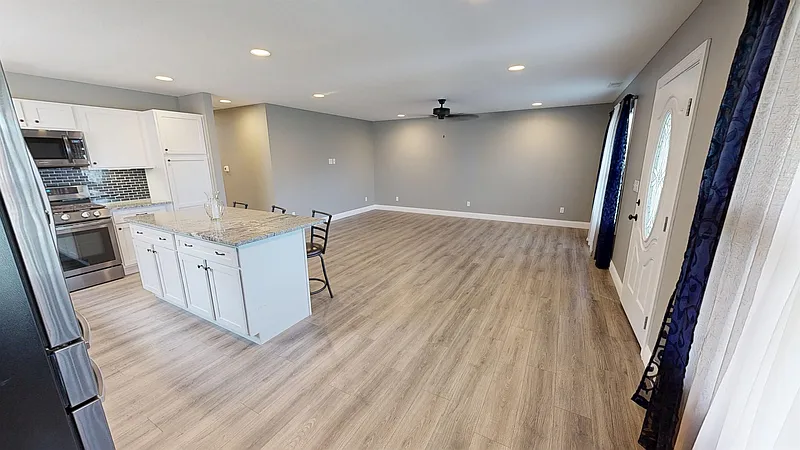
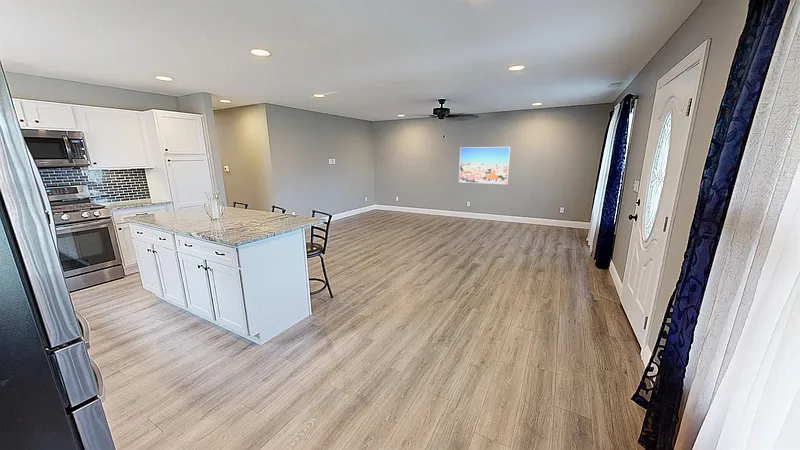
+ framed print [458,146,511,185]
